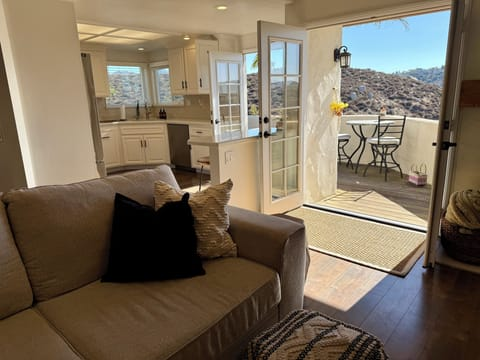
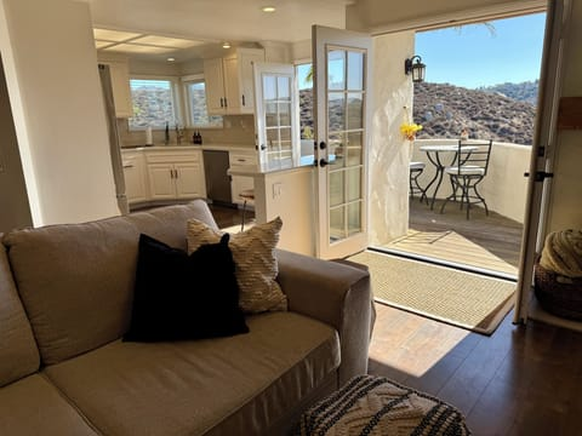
- basket [408,162,429,186]
